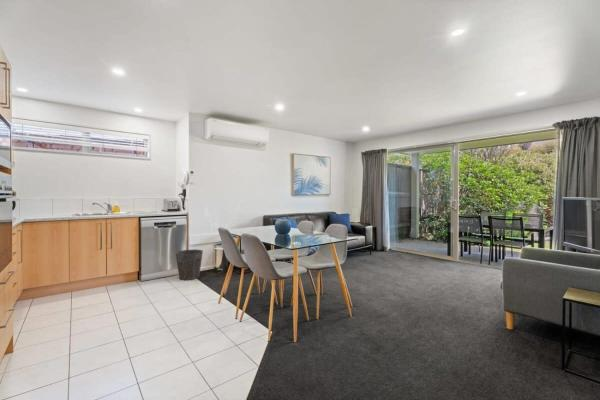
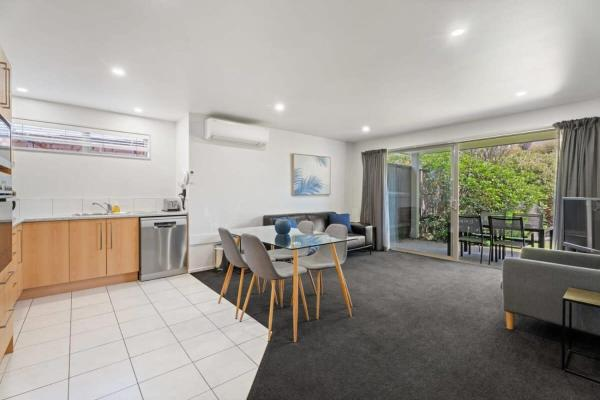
- waste bin [175,248,204,281]
